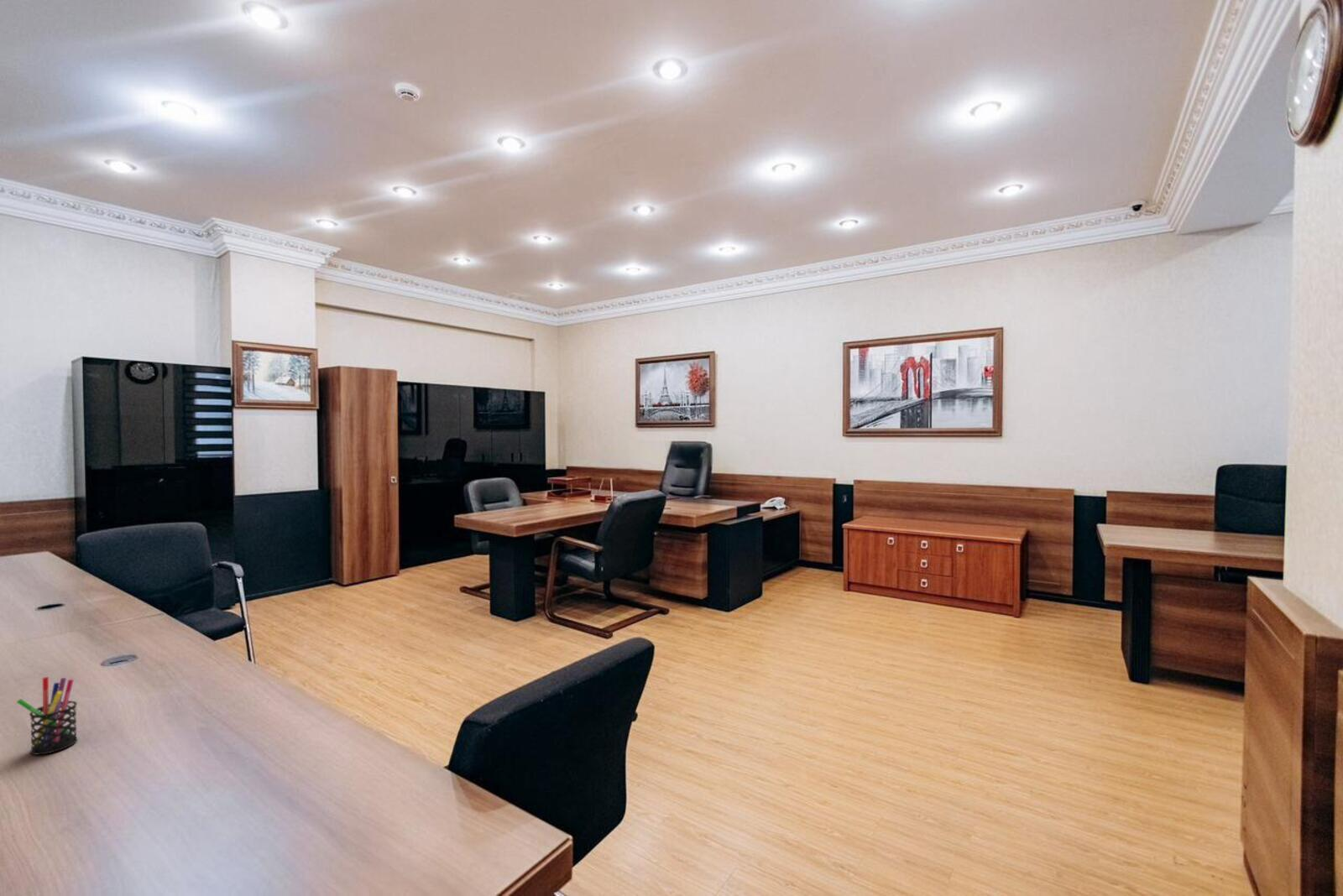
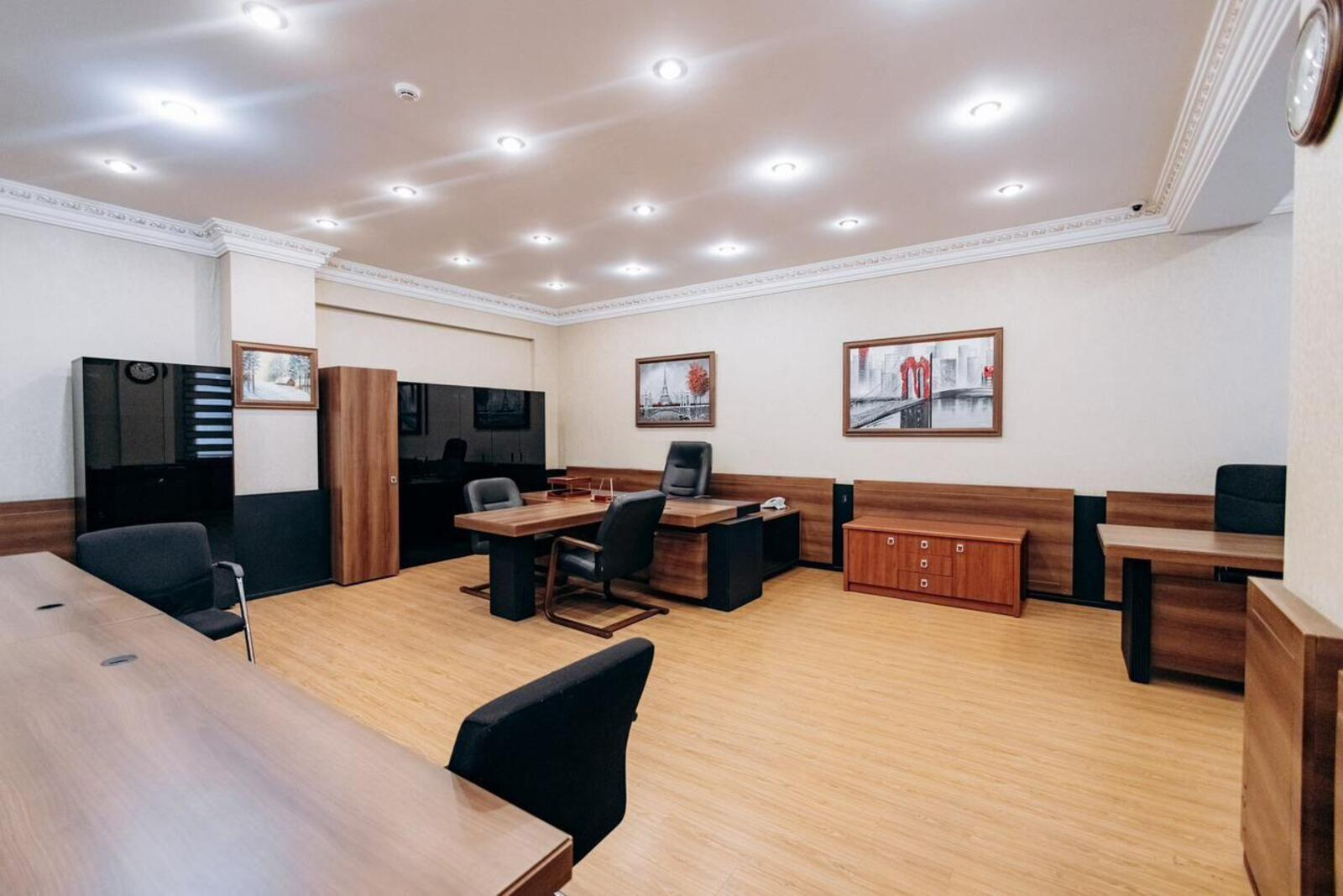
- pen holder [16,676,78,756]
